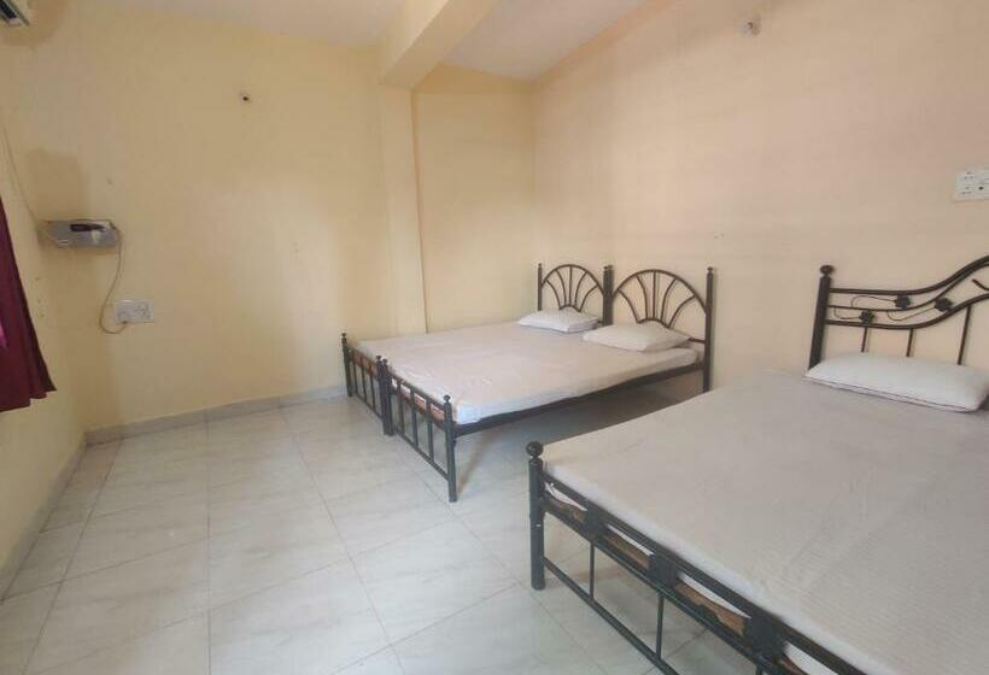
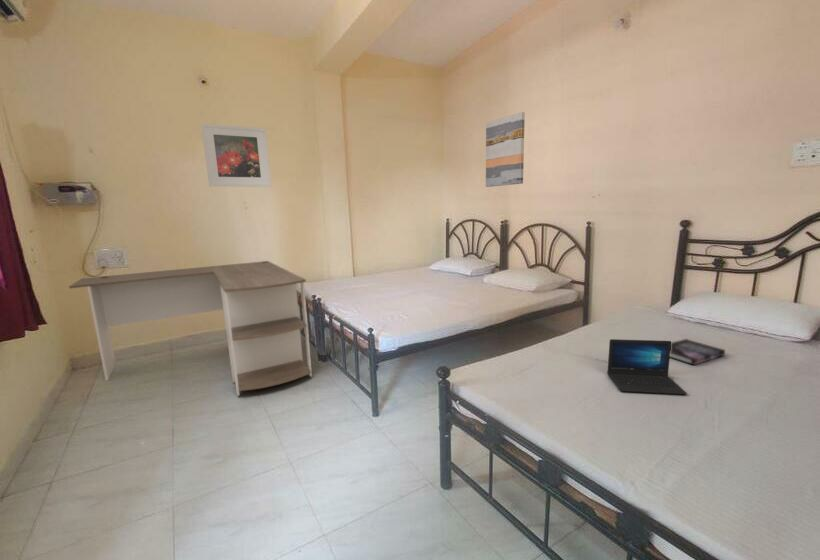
+ wall art [485,111,526,188]
+ laptop [606,338,688,396]
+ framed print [200,123,272,188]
+ desk [68,260,313,397]
+ book [670,338,726,366]
